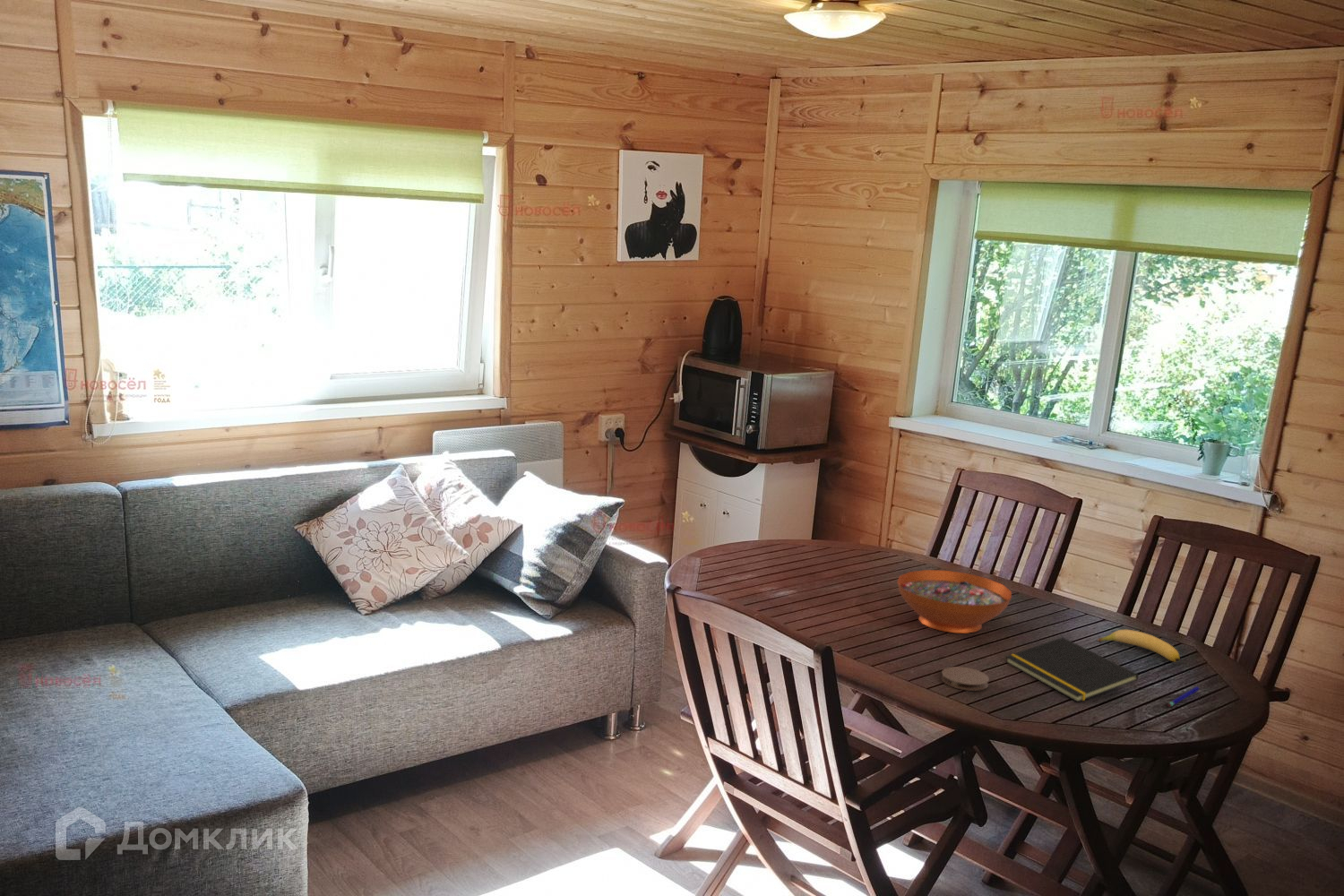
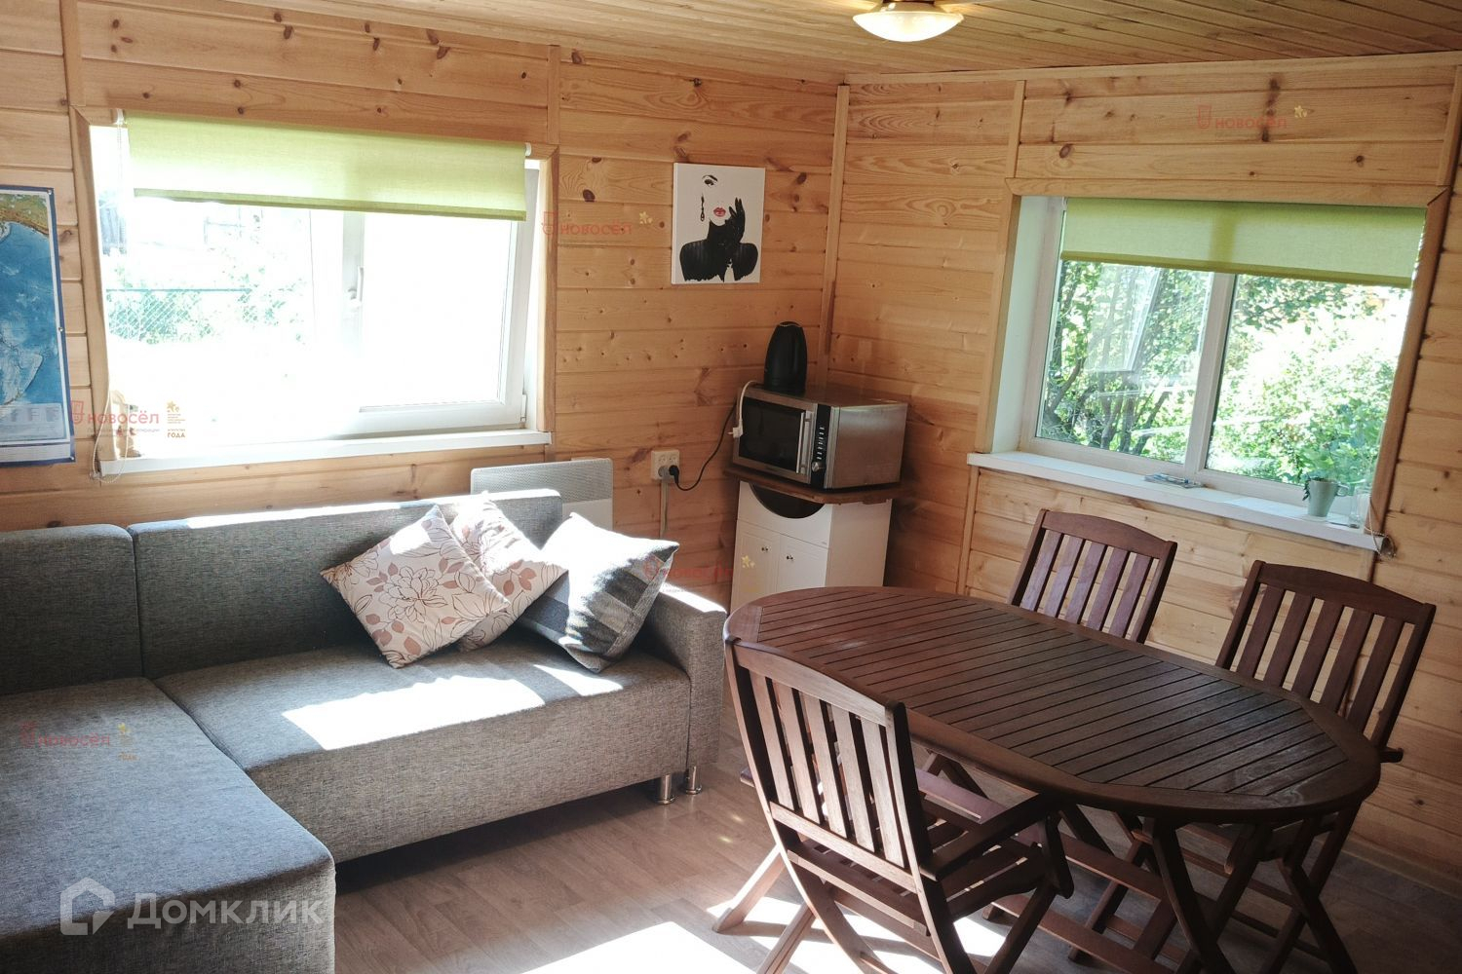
- decorative bowl [896,569,1012,633]
- banana [1097,629,1181,663]
- coaster [941,666,990,692]
- notepad [1005,636,1139,702]
- pen [1167,685,1200,708]
